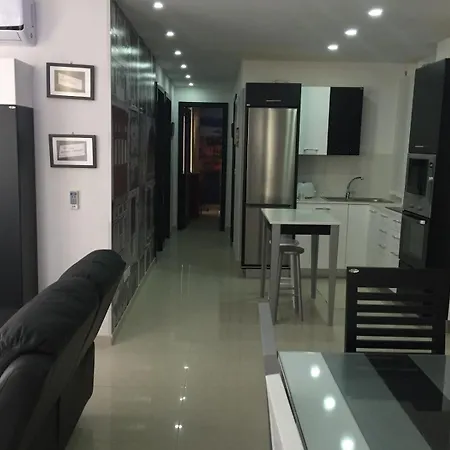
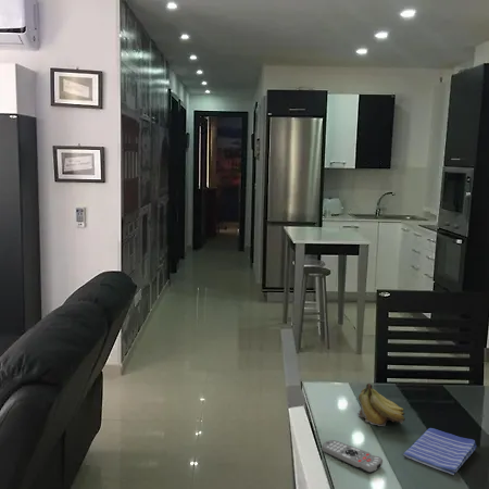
+ dish towel [402,427,478,476]
+ fruit [356,383,406,427]
+ remote control [321,439,384,474]
